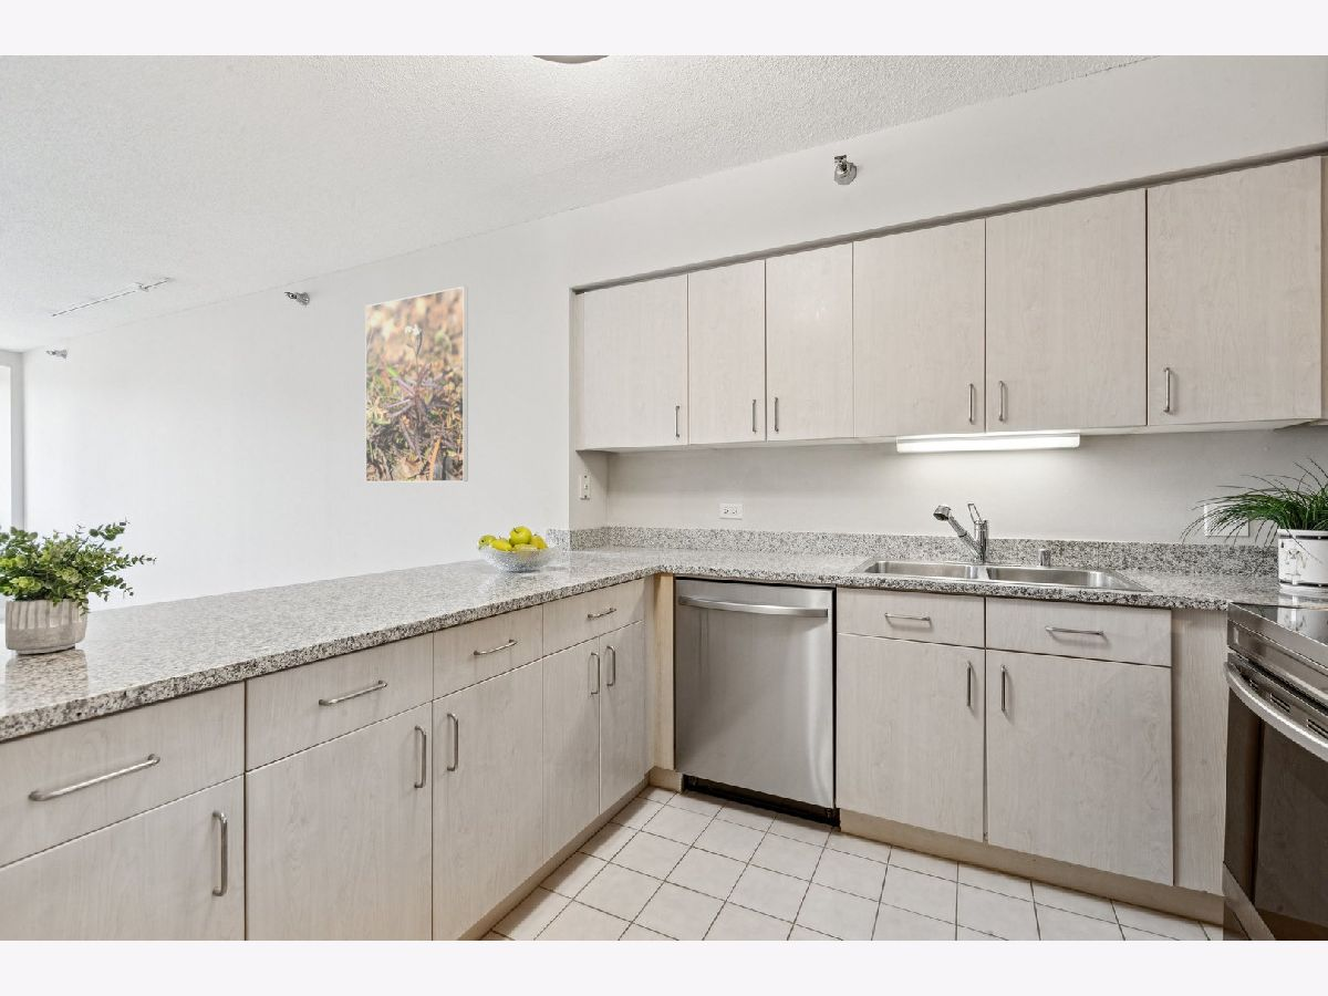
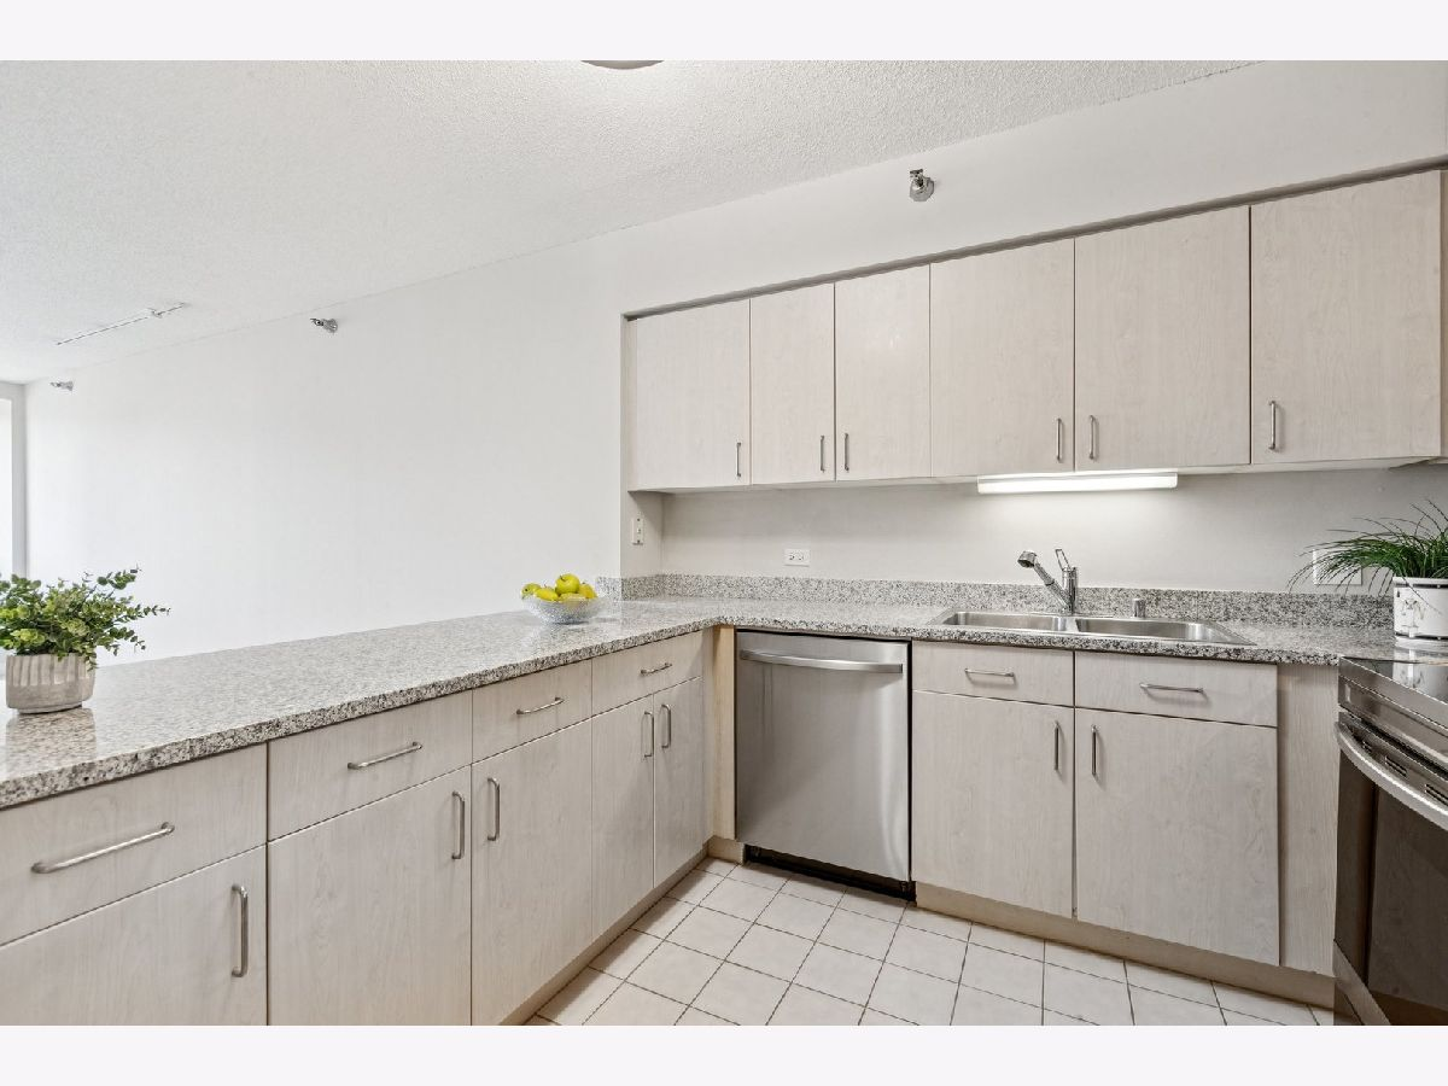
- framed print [364,286,469,484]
